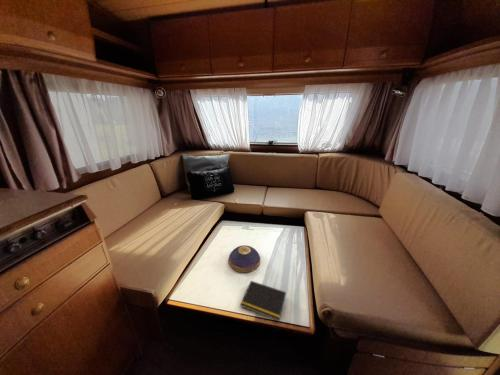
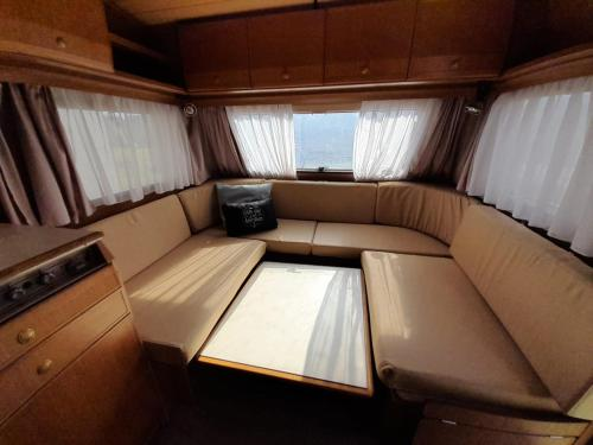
- notepad [239,280,287,322]
- decorative bowl [227,244,261,273]
